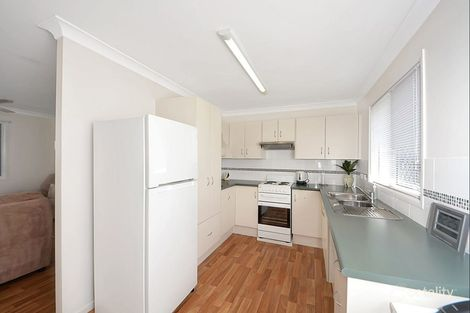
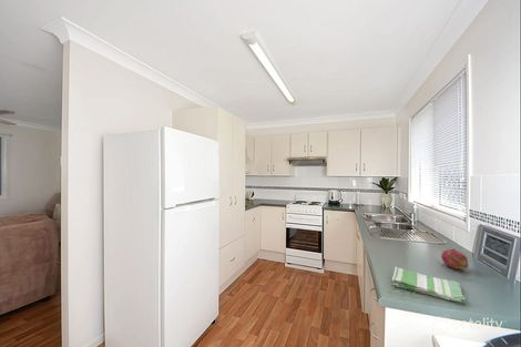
+ dish towel [391,266,467,305]
+ fruit [440,248,469,271]
